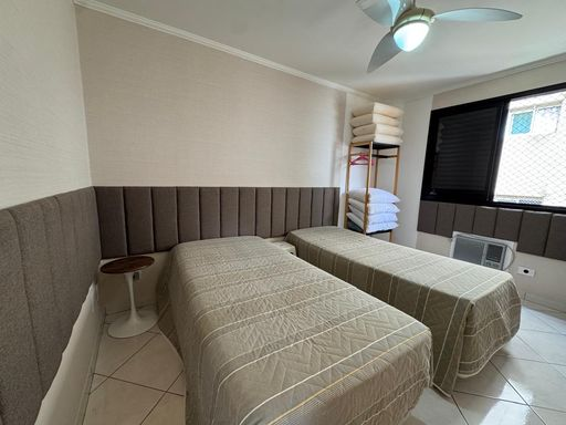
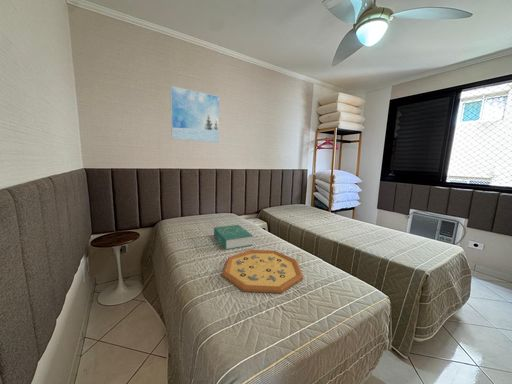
+ decorative tray [221,249,304,294]
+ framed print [169,85,220,144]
+ book [213,224,254,251]
